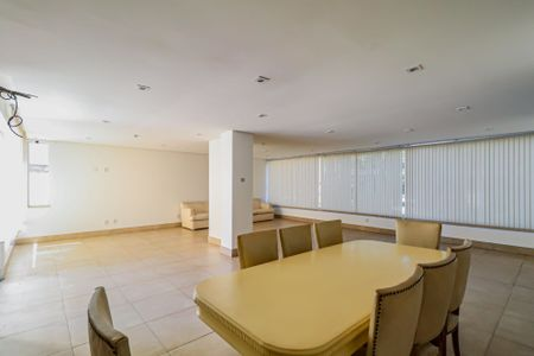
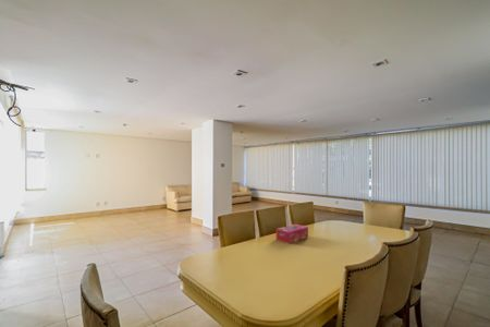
+ tissue box [275,223,309,244]
